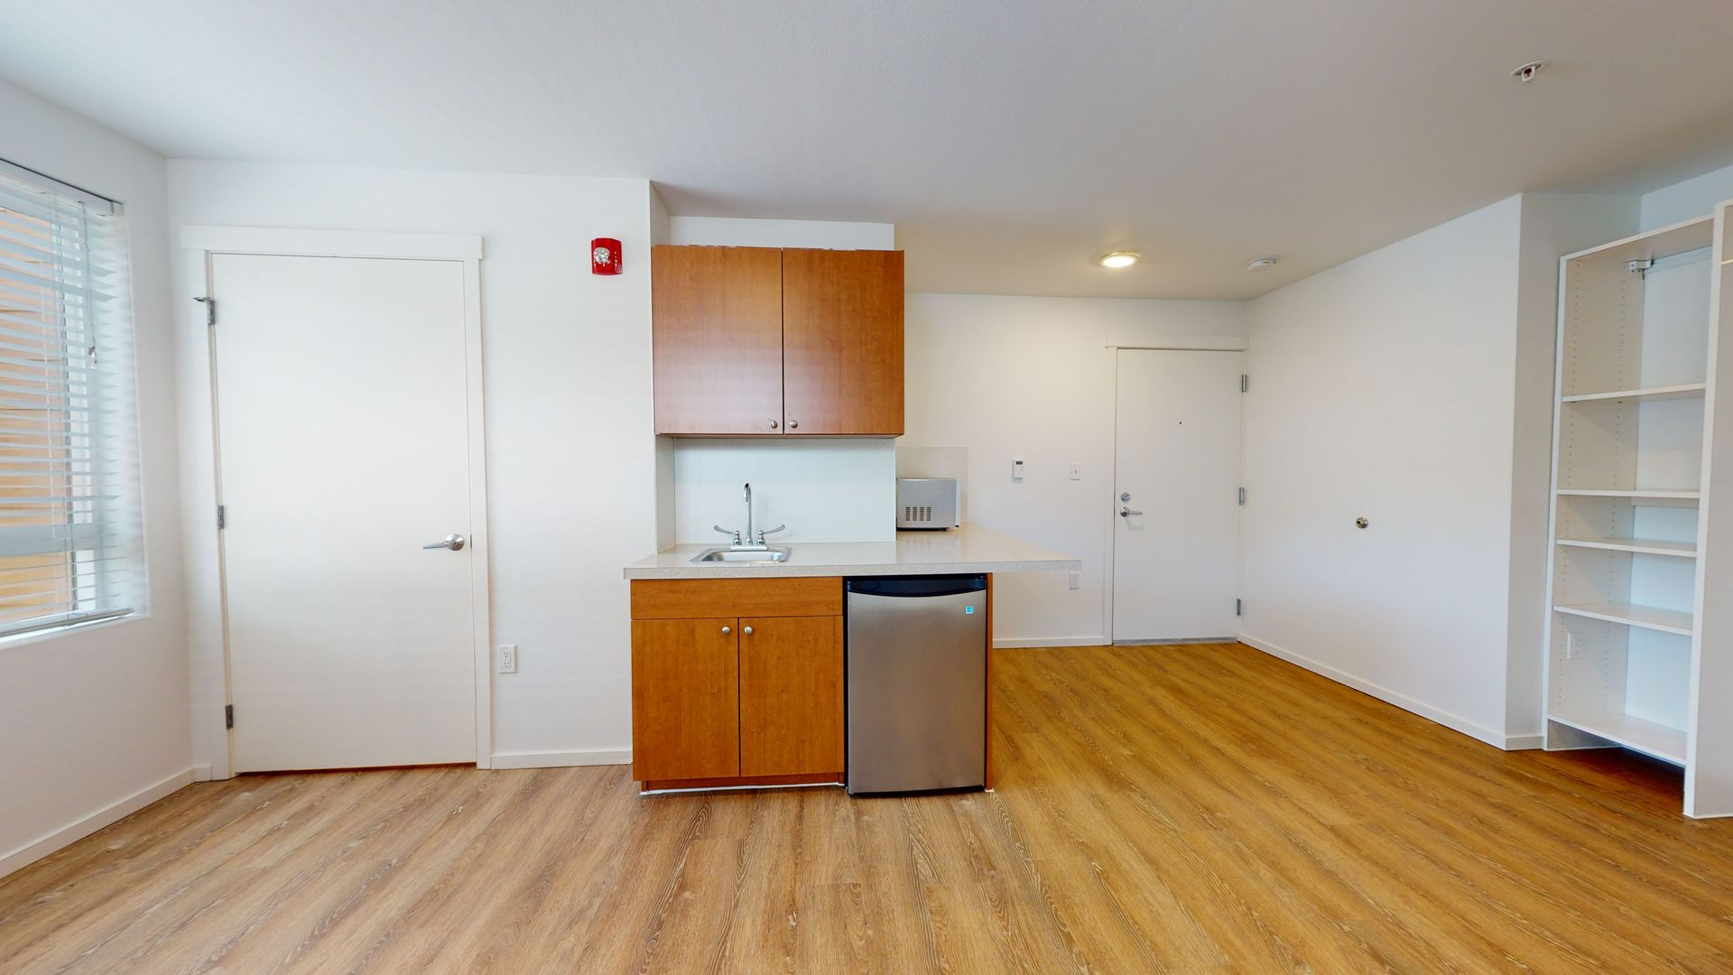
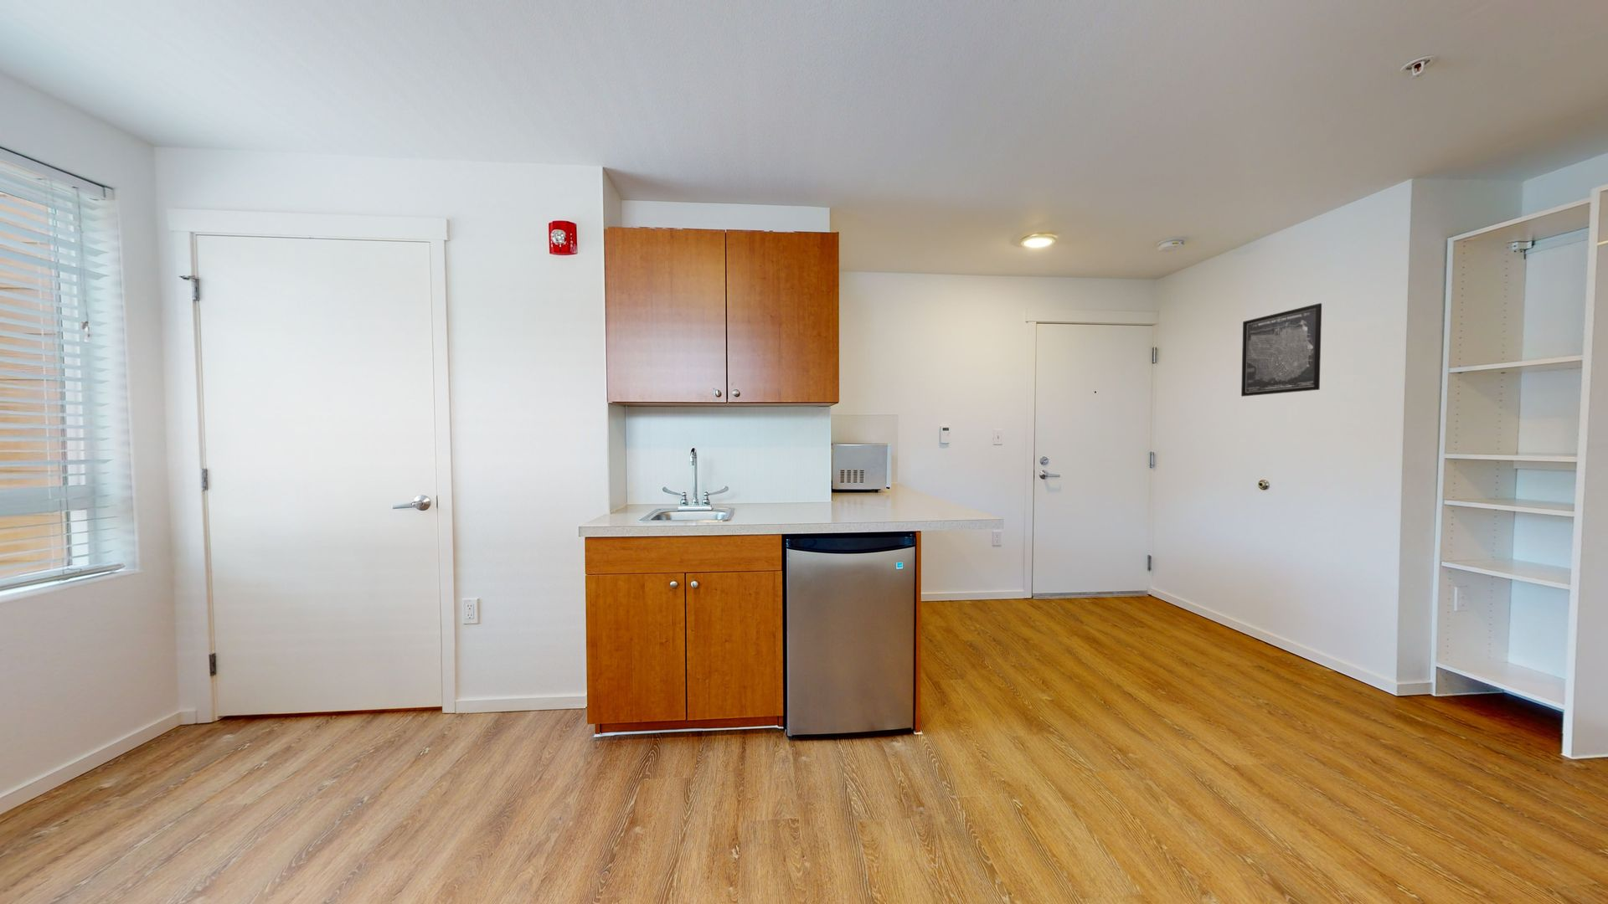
+ wall art [1240,302,1322,397]
